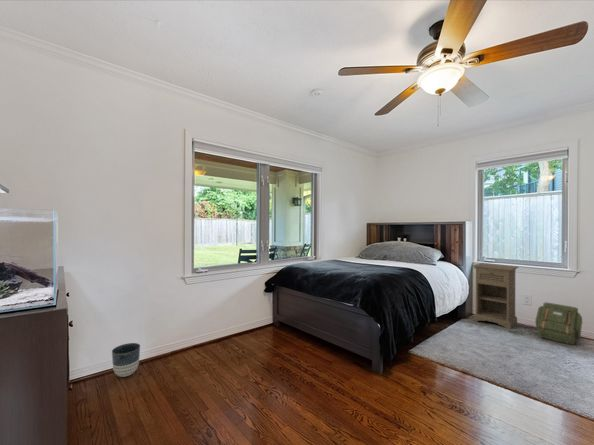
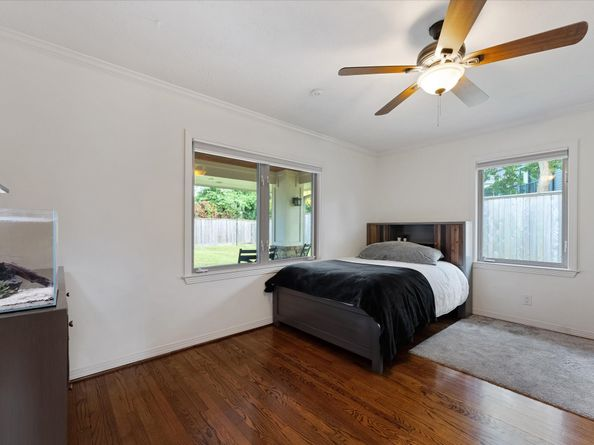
- backpack [534,301,583,346]
- nightstand [471,262,520,330]
- planter [111,342,141,378]
